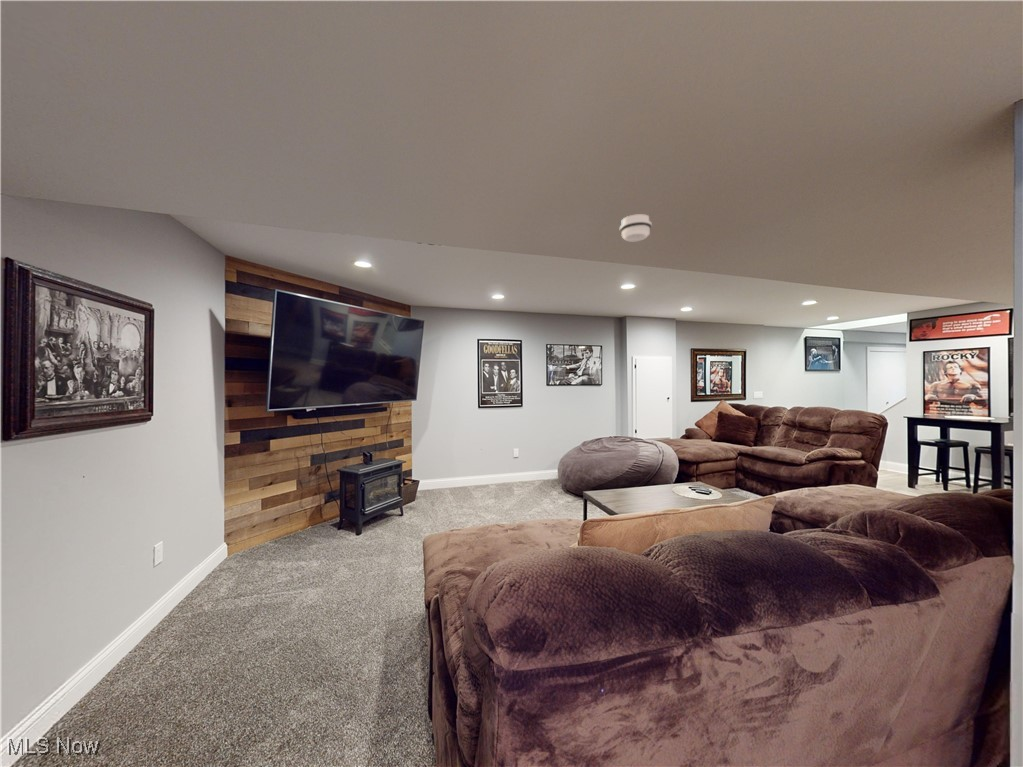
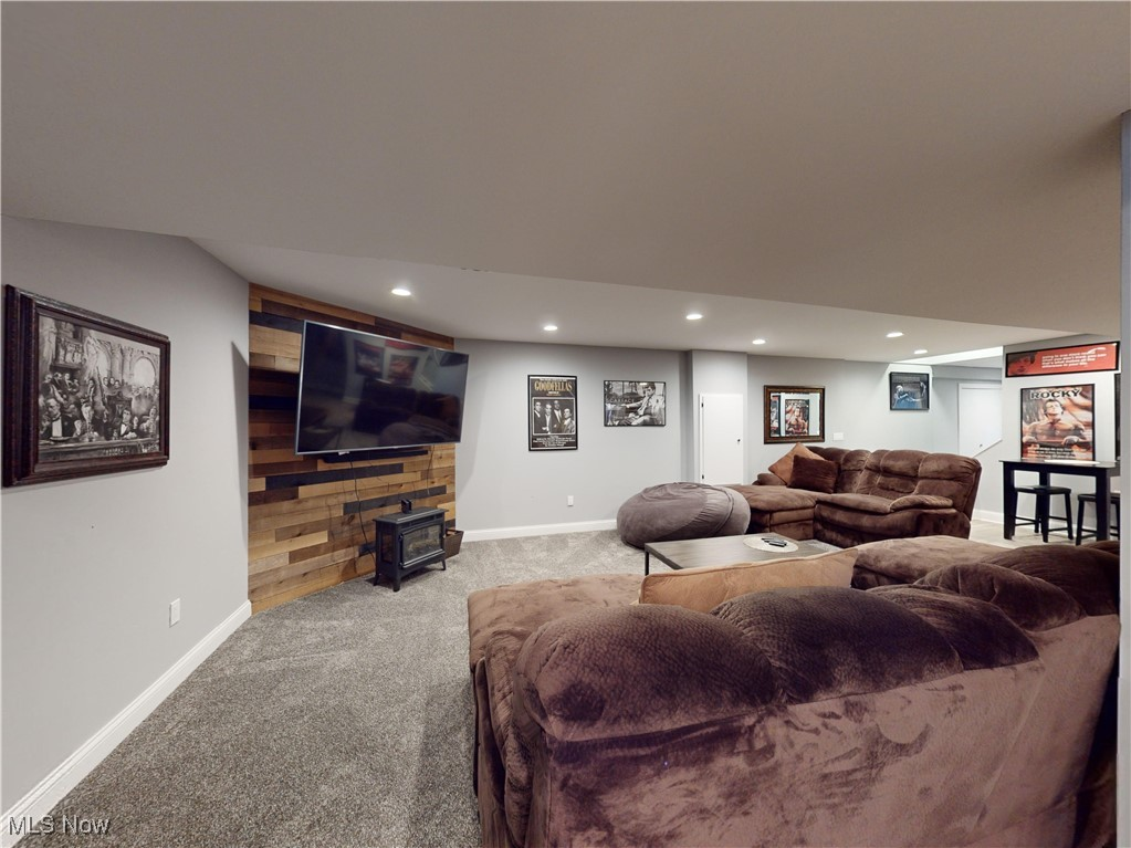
- smoke detector [619,213,653,242]
